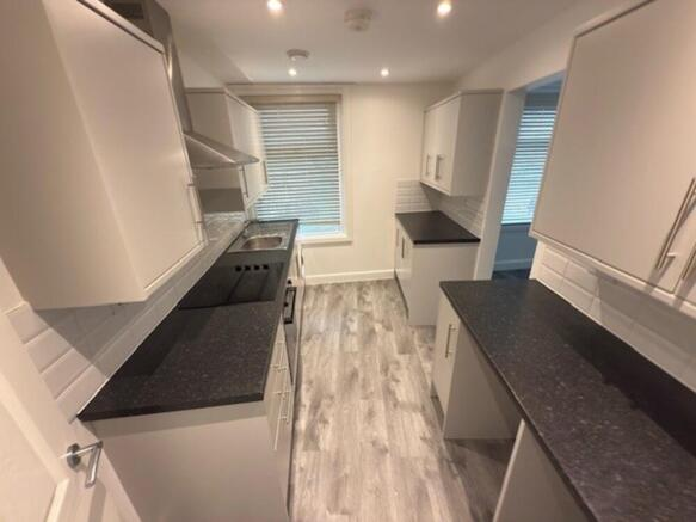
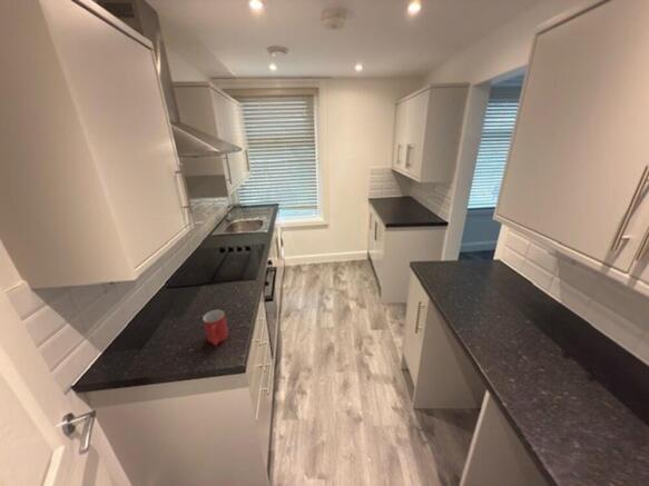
+ mug [201,309,229,346]
